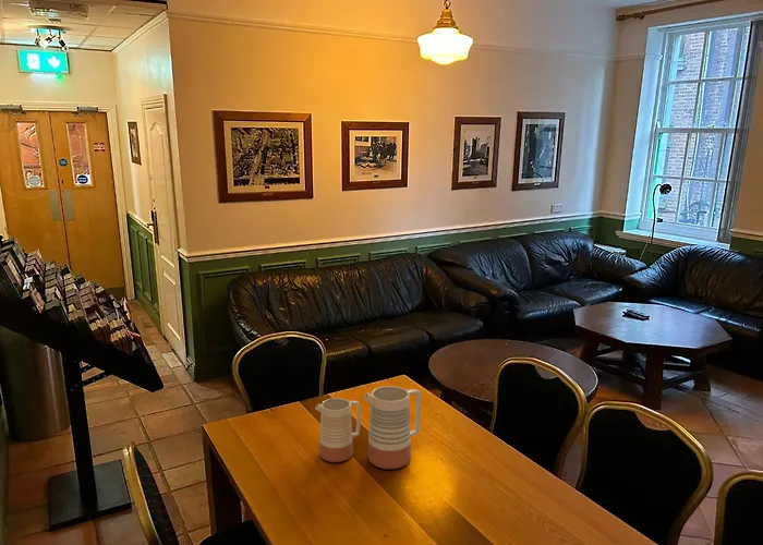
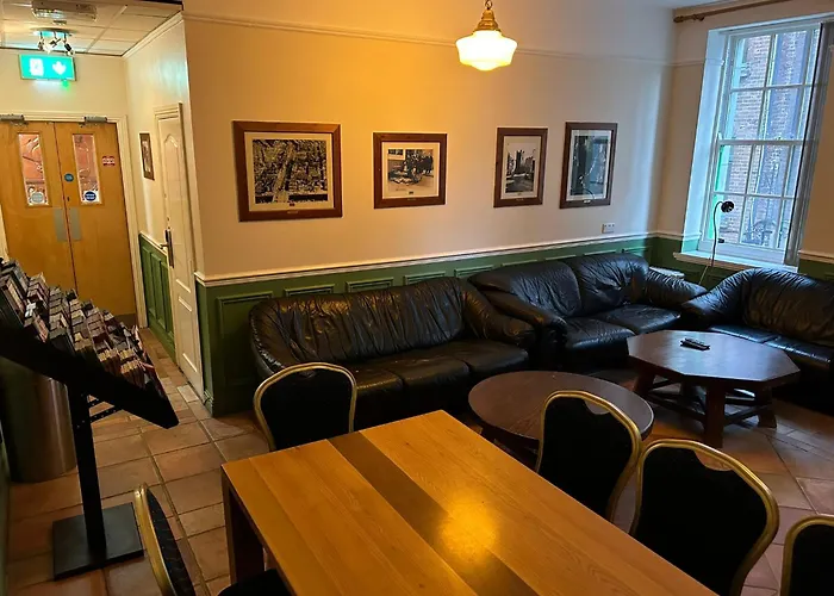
- vase [314,385,423,470]
